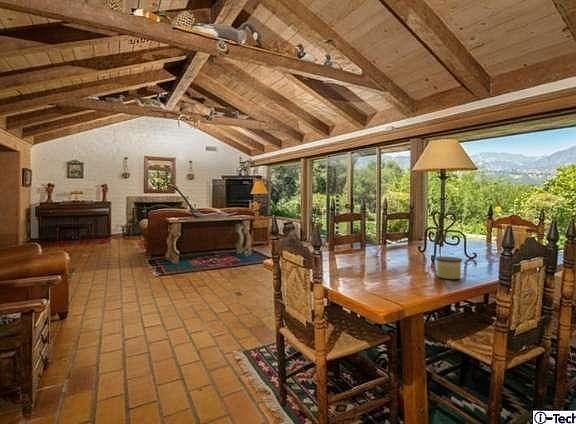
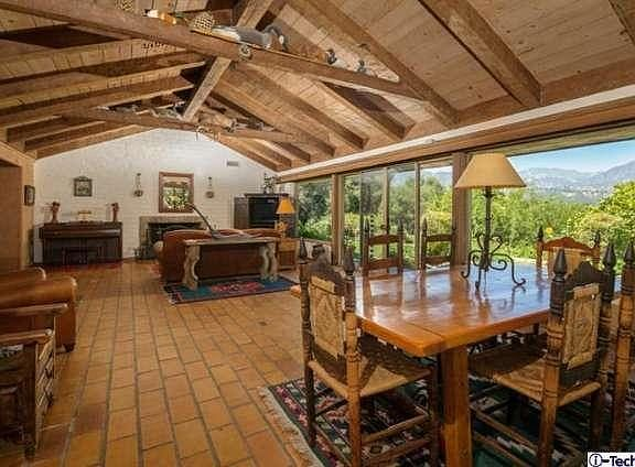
- candle [435,255,463,280]
